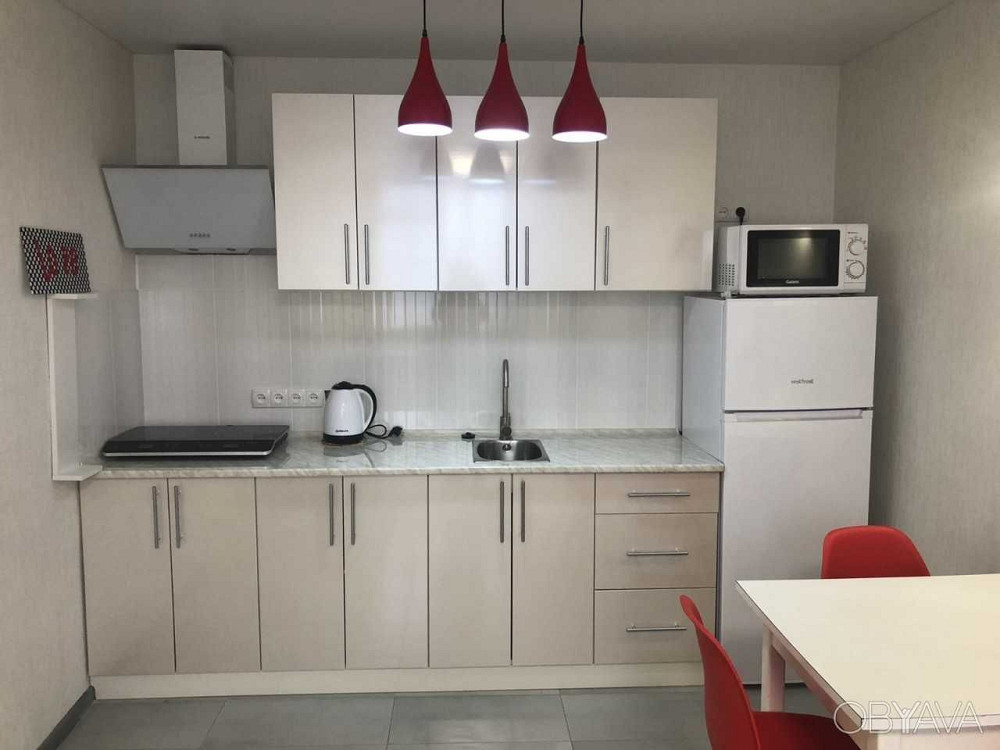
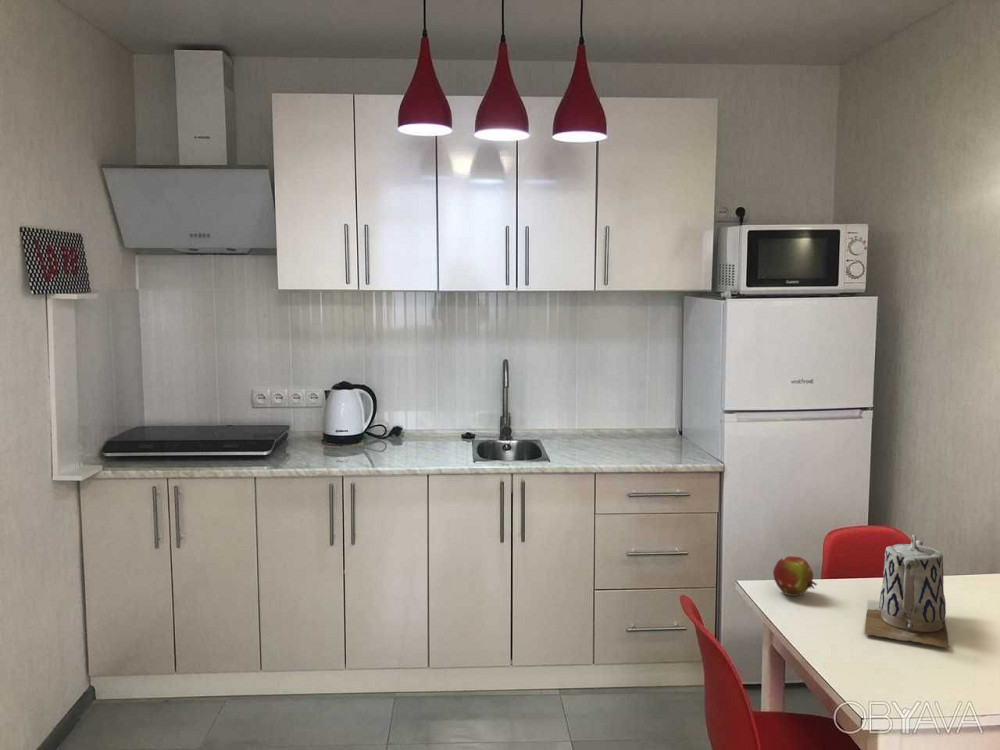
+ fruit [772,555,819,597]
+ teapot [863,534,950,649]
